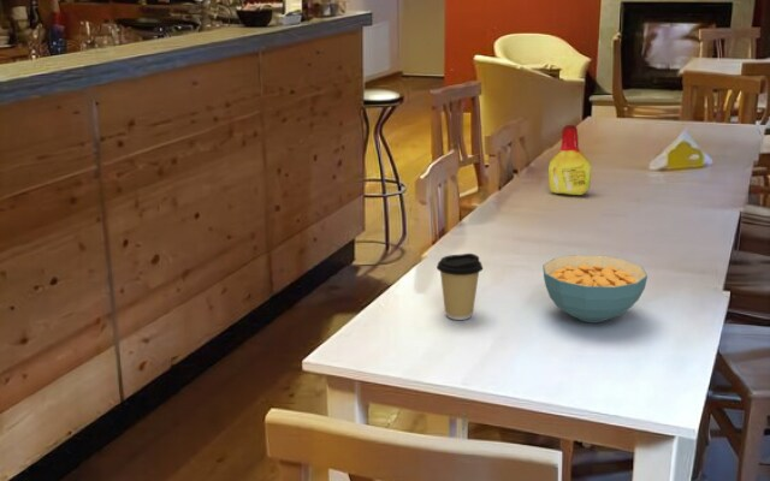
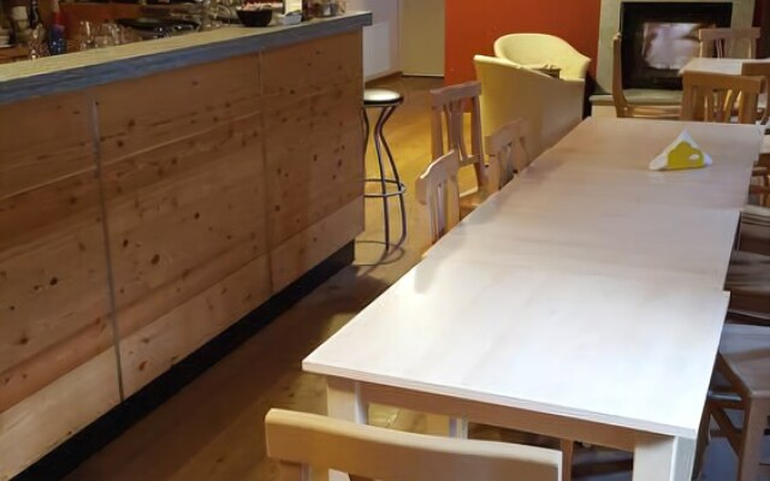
- bottle [547,124,592,196]
- cereal bowl [541,254,648,323]
- coffee cup [436,253,484,321]
